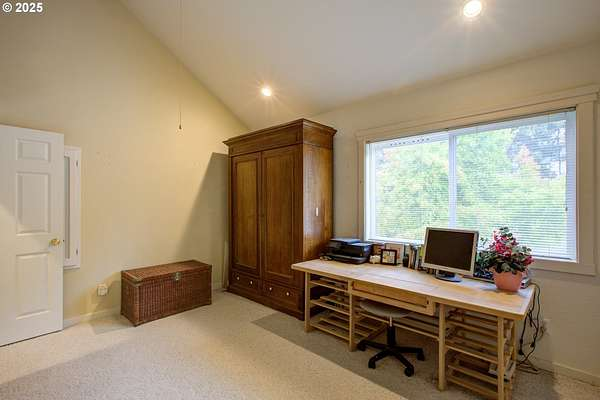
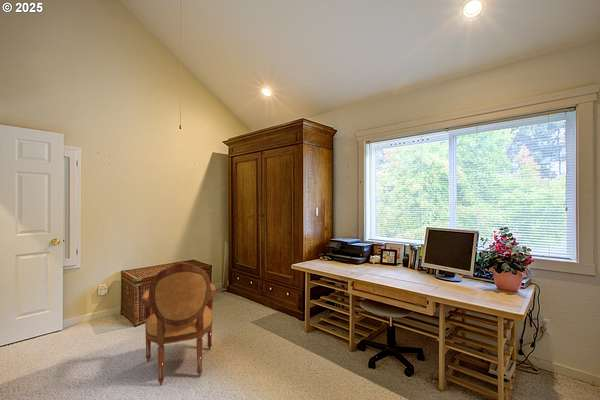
+ armchair [141,261,217,386]
